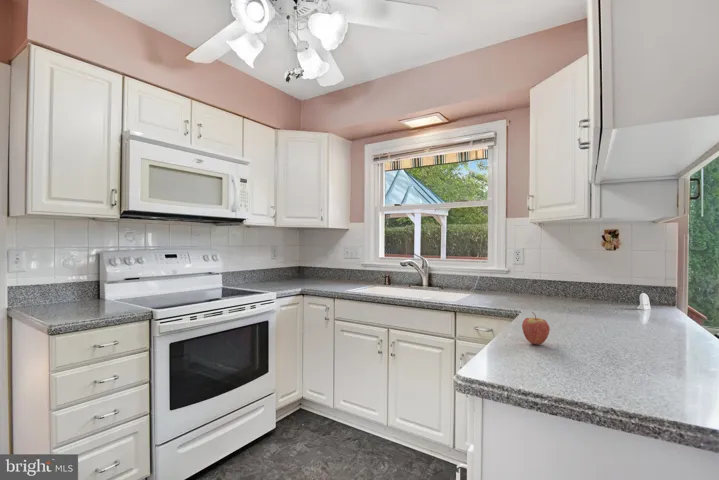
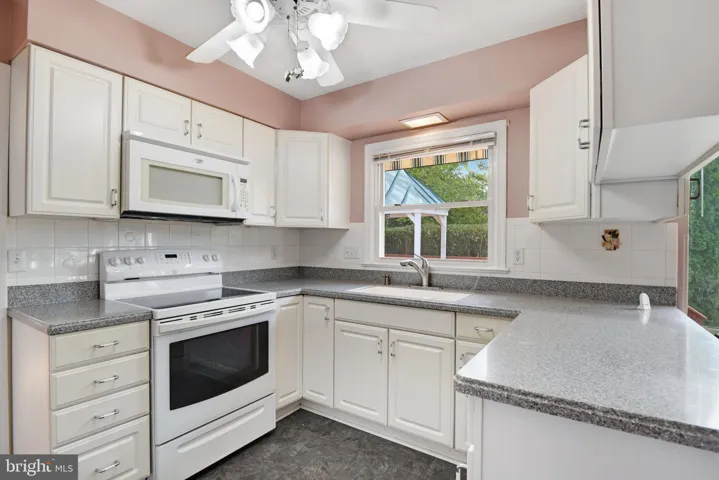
- fruit [521,311,551,346]
